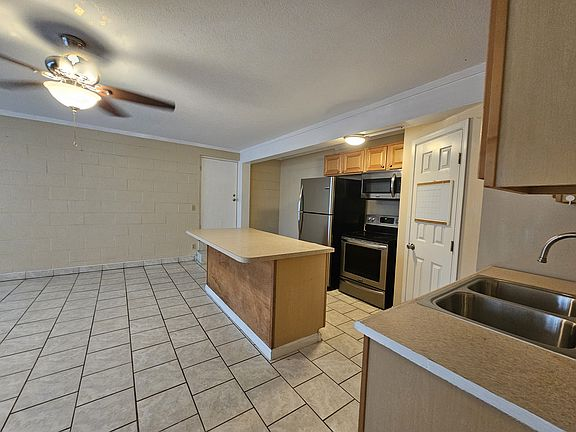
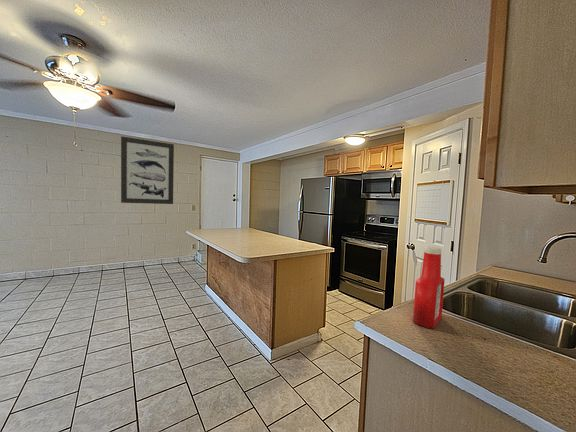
+ soap bottle [412,246,446,329]
+ wall art [120,135,175,205]
